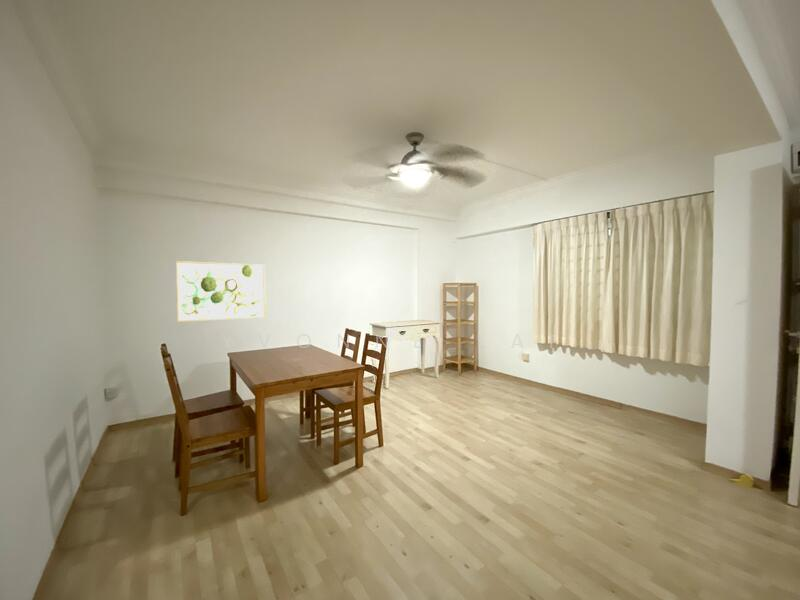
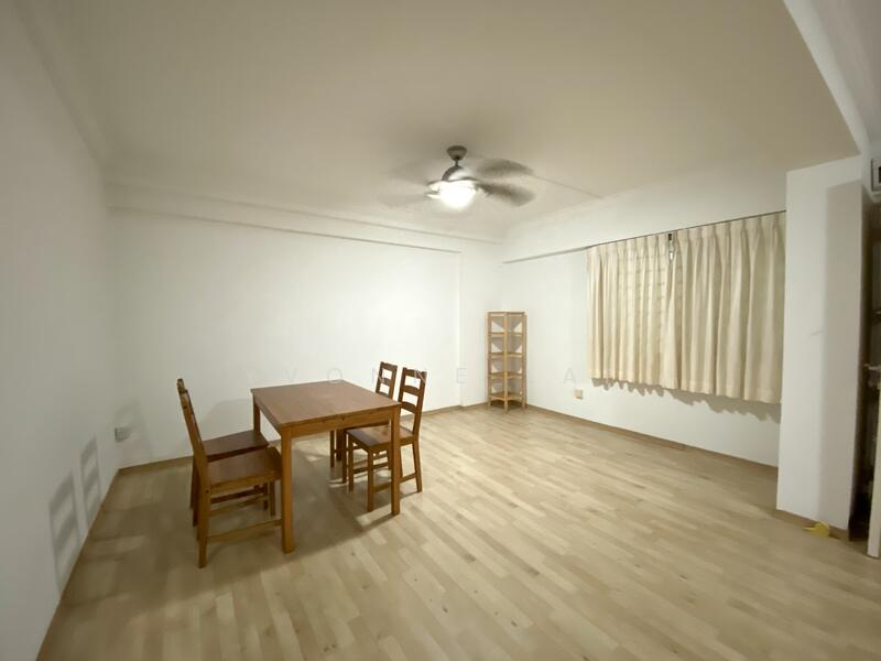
- console table [369,319,443,389]
- wall art [175,260,267,323]
